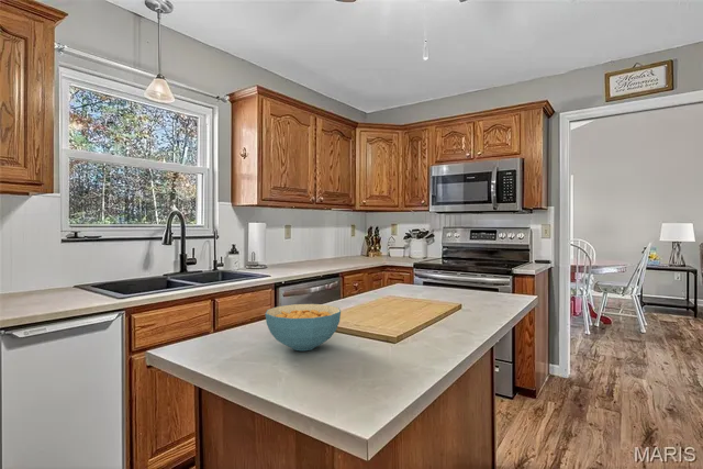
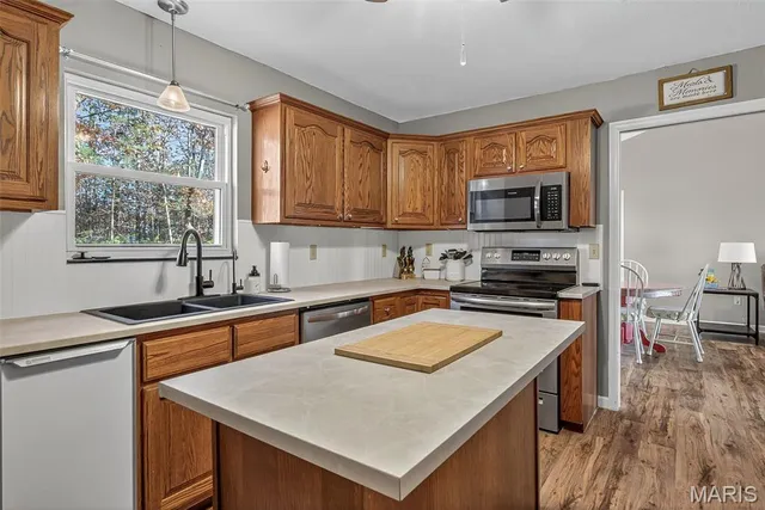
- cereal bowl [265,303,342,351]
